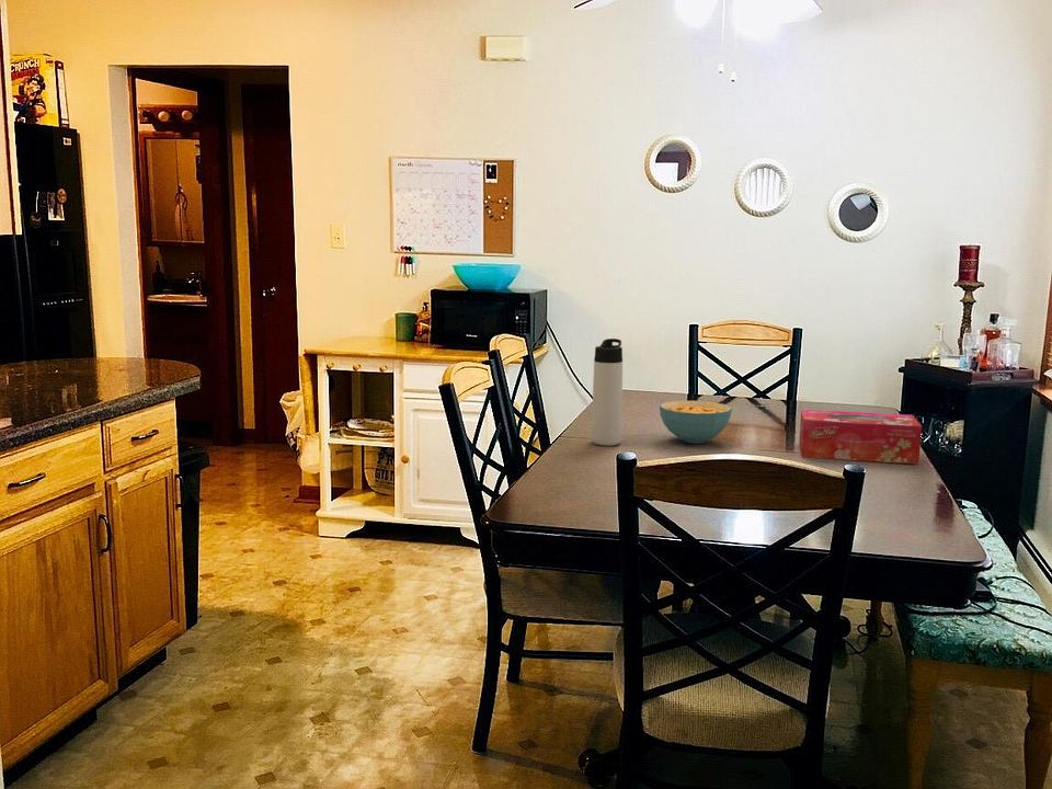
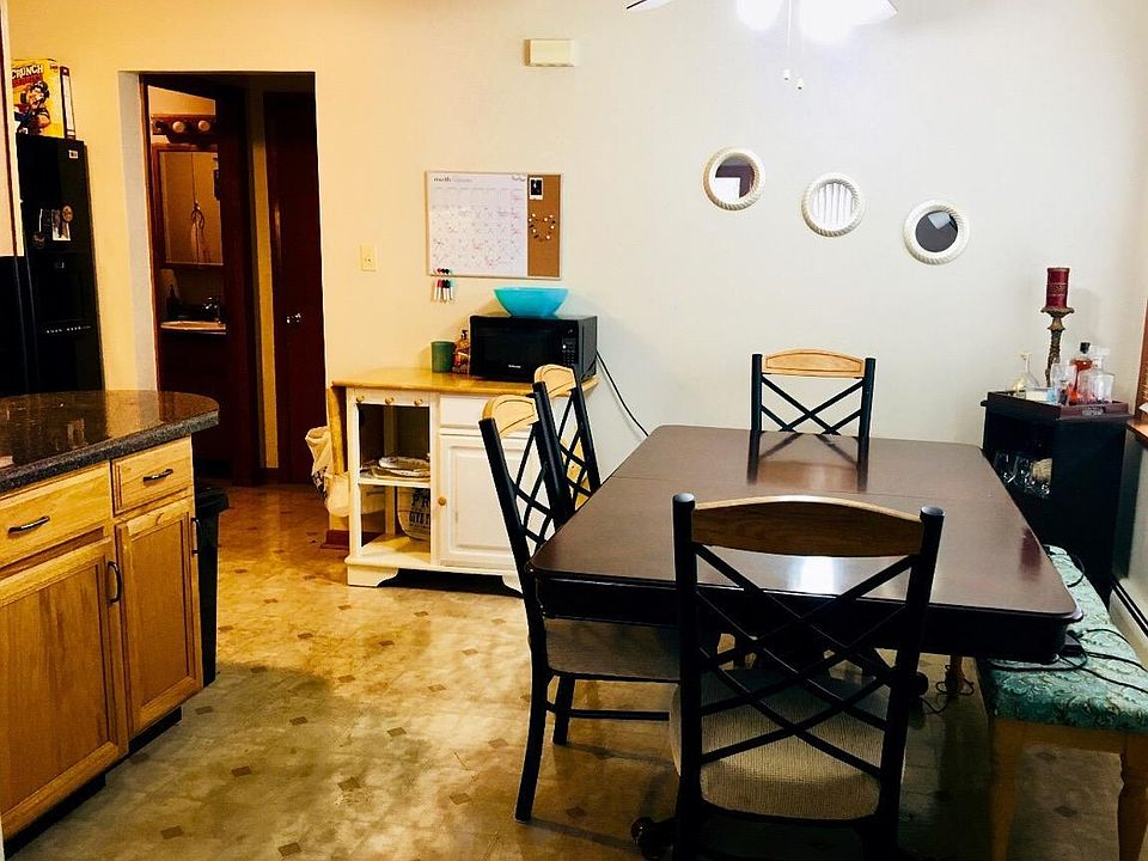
- cereal bowl [659,400,733,444]
- thermos bottle [591,338,624,447]
- tissue box [798,409,923,465]
